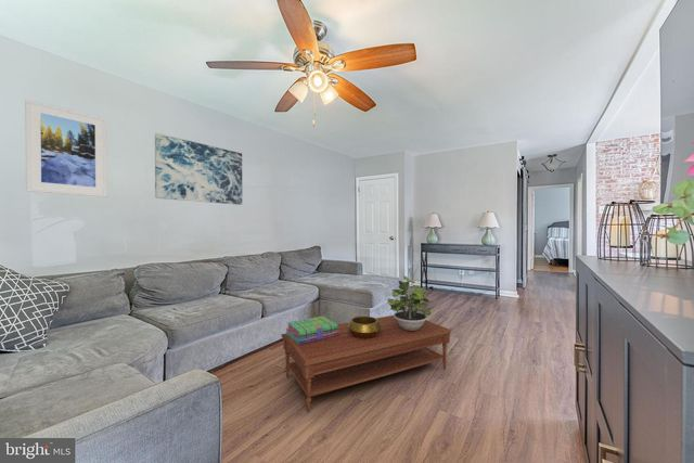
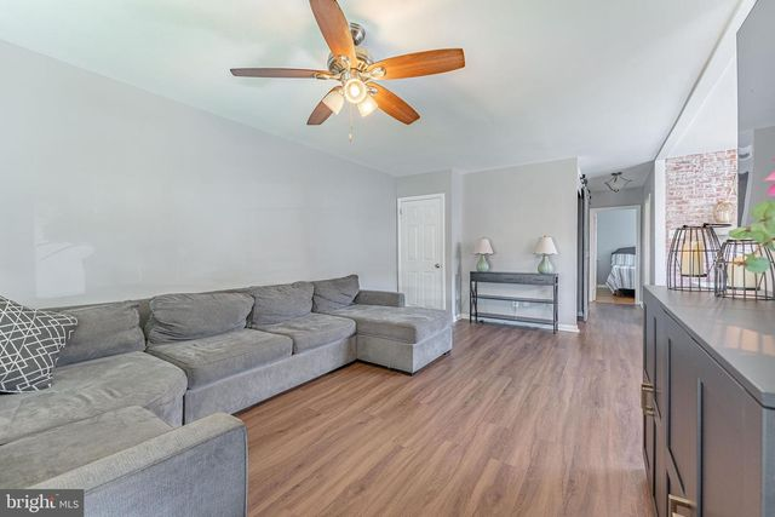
- stack of books [285,316,339,345]
- coffee table [281,314,452,413]
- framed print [24,99,108,198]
- decorative bowl [348,316,381,339]
- wall art [154,132,243,206]
- potted plant [386,274,434,331]
